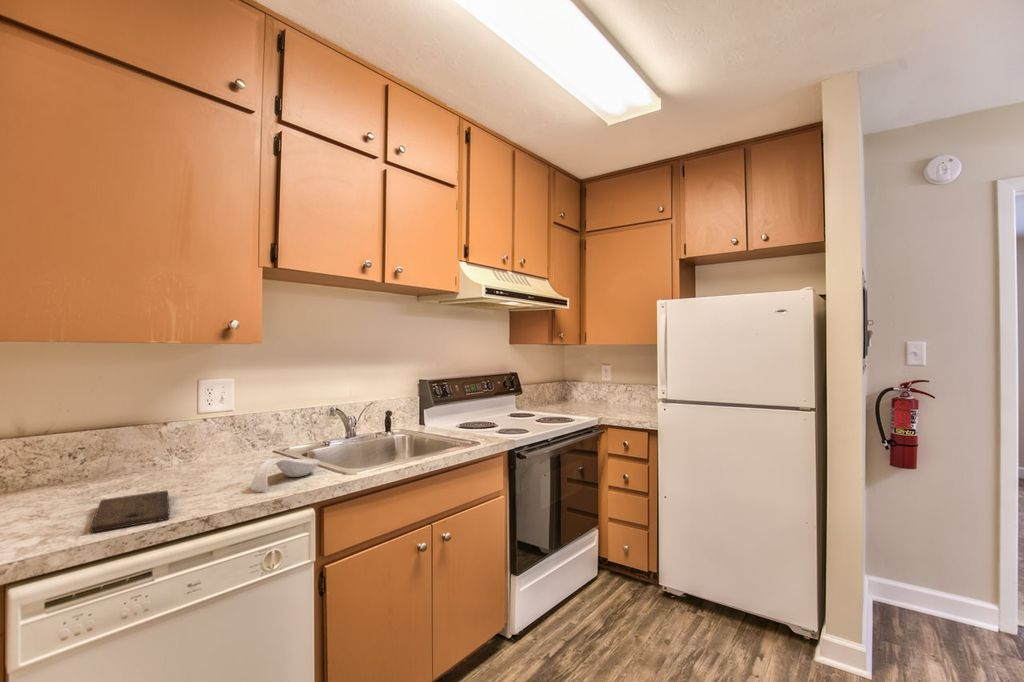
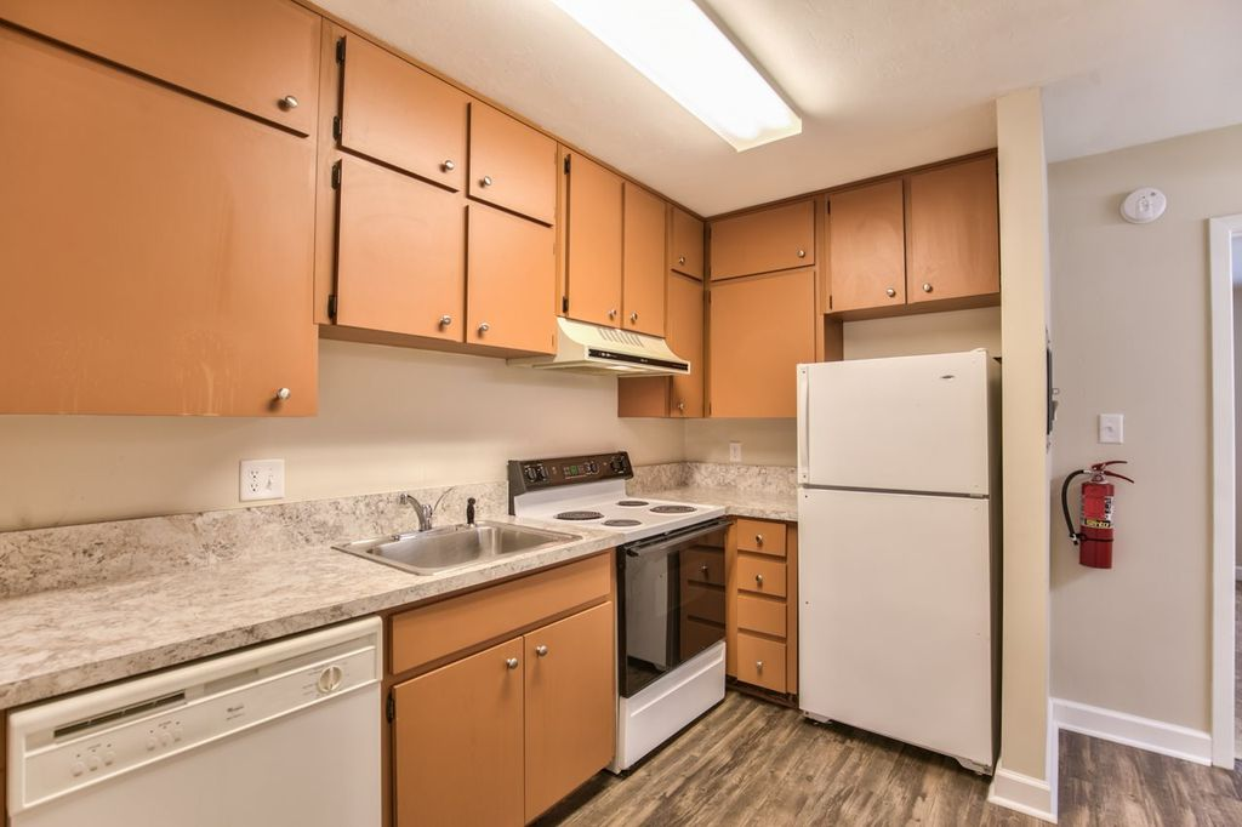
- spoon rest [250,458,321,492]
- cutting board [90,489,170,533]
